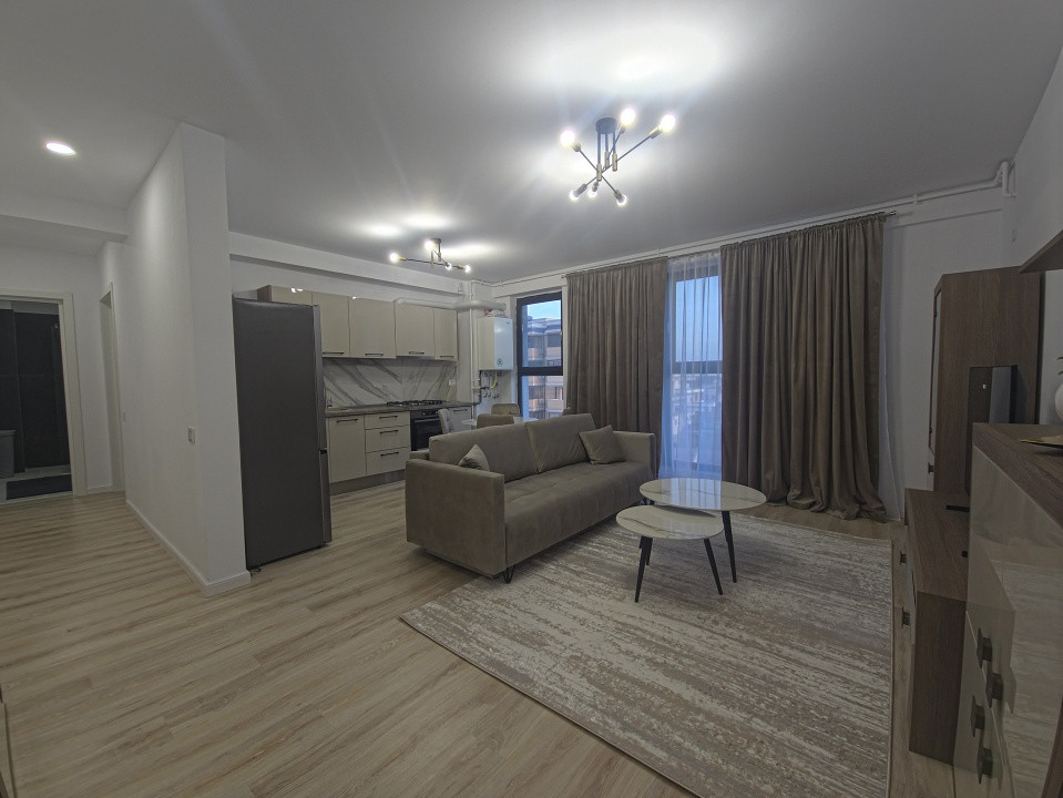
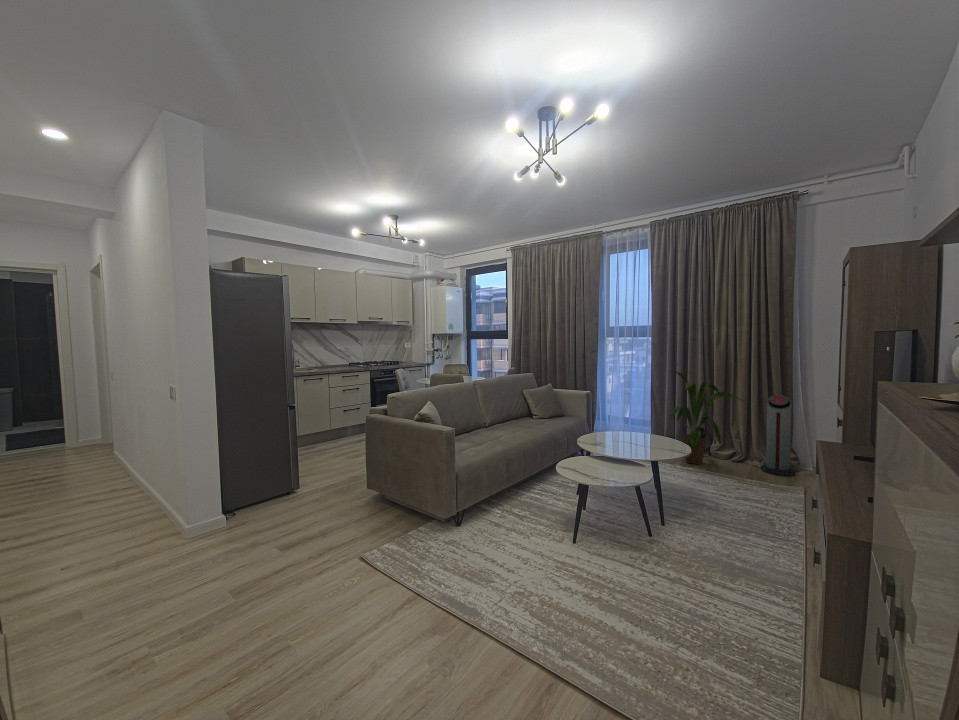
+ air purifier [760,394,796,477]
+ house plant [667,369,744,466]
